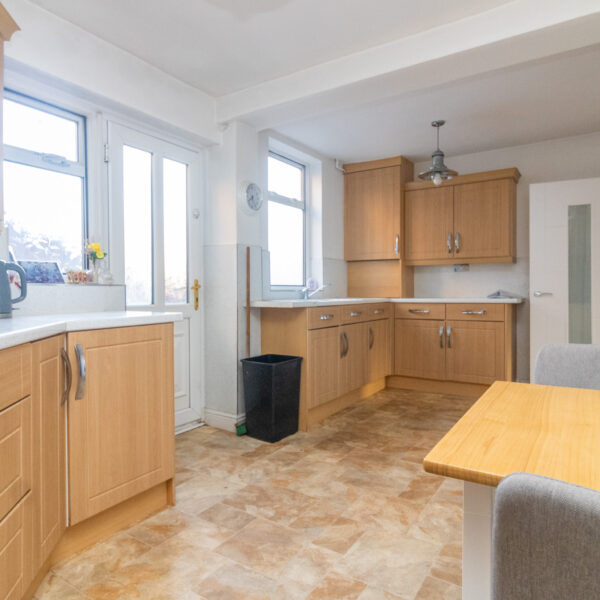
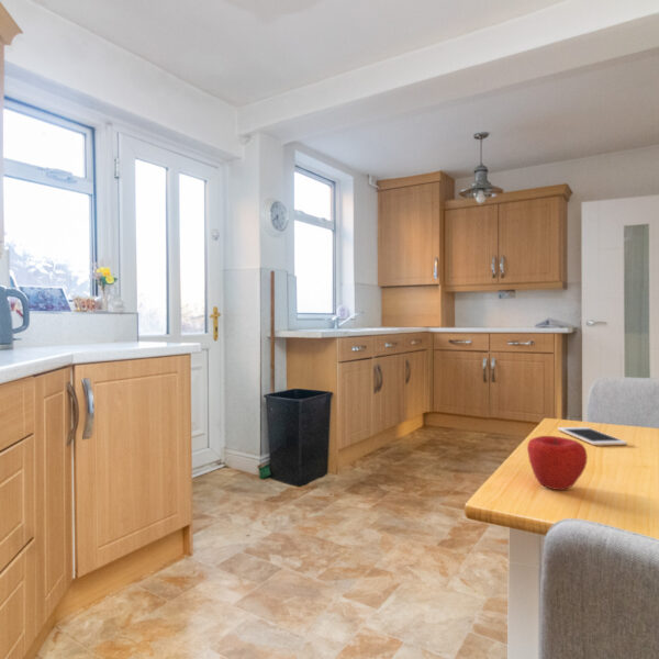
+ cell phone [557,426,628,447]
+ apple [526,435,588,491]
